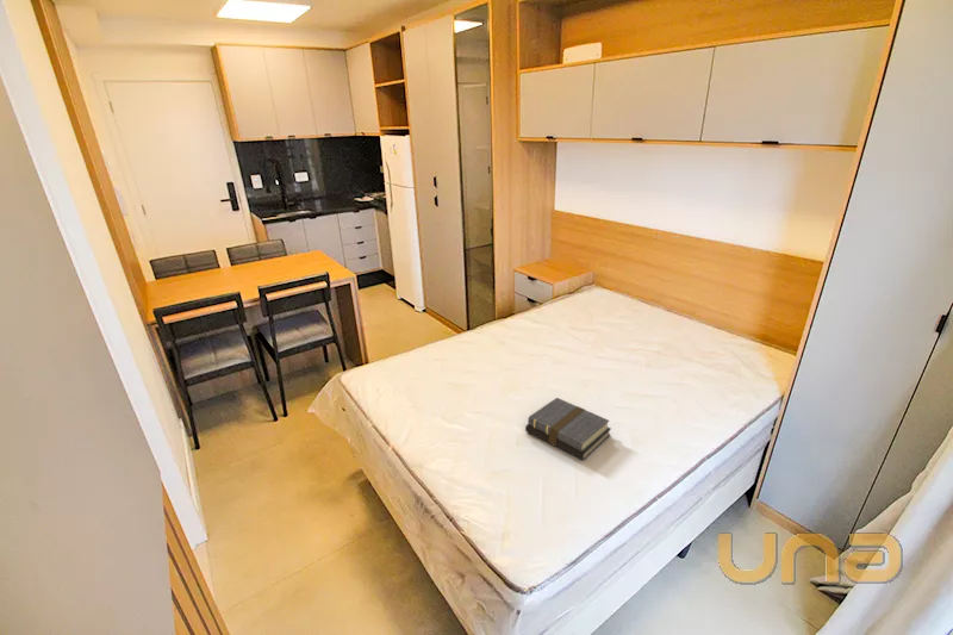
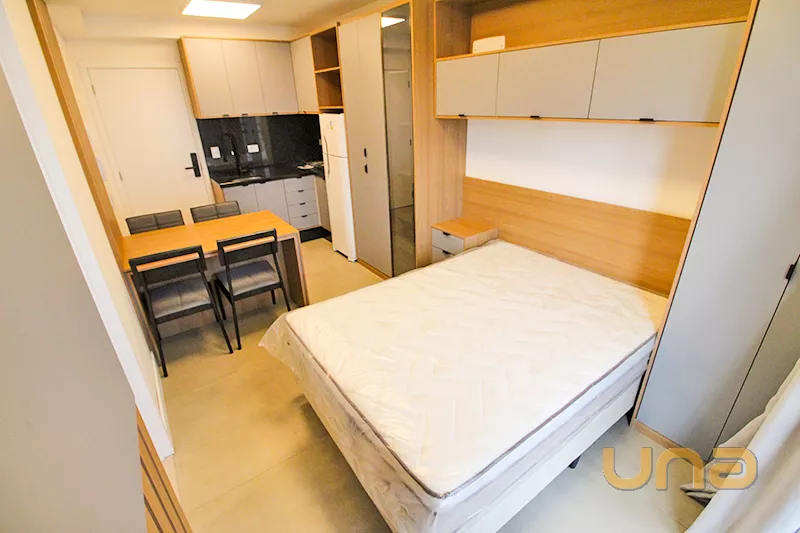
- book [524,397,612,461]
